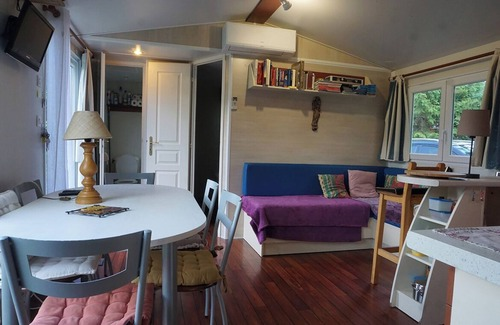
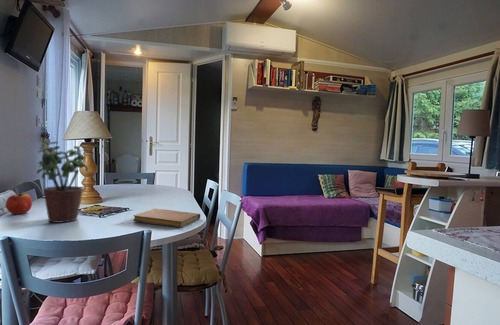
+ potted plant [36,139,91,224]
+ notebook [133,208,201,228]
+ apple [5,191,33,215]
